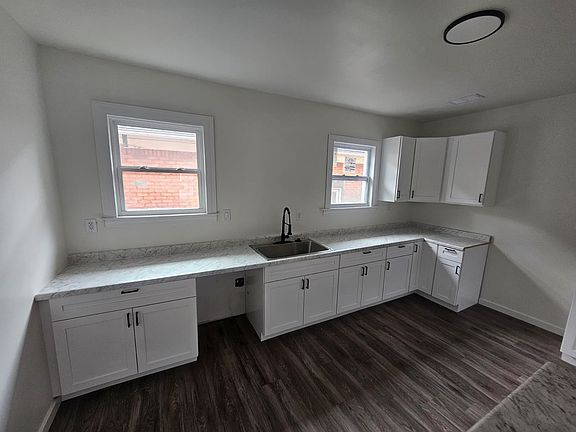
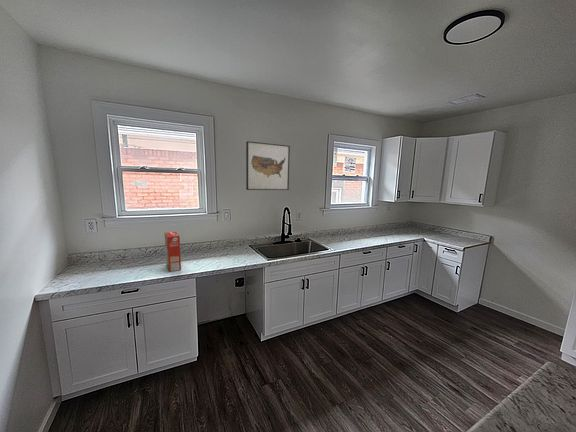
+ wall art [245,140,291,191]
+ cereal box [164,231,182,273]
